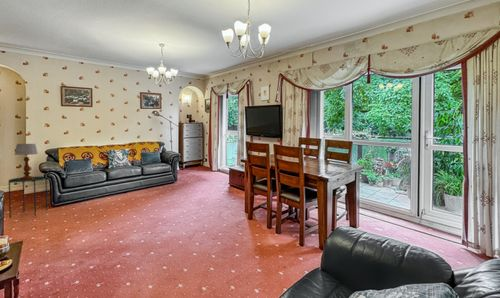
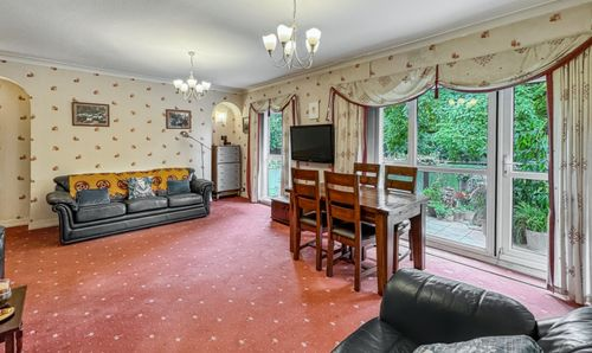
- side table [8,176,48,219]
- table lamp [14,143,39,180]
